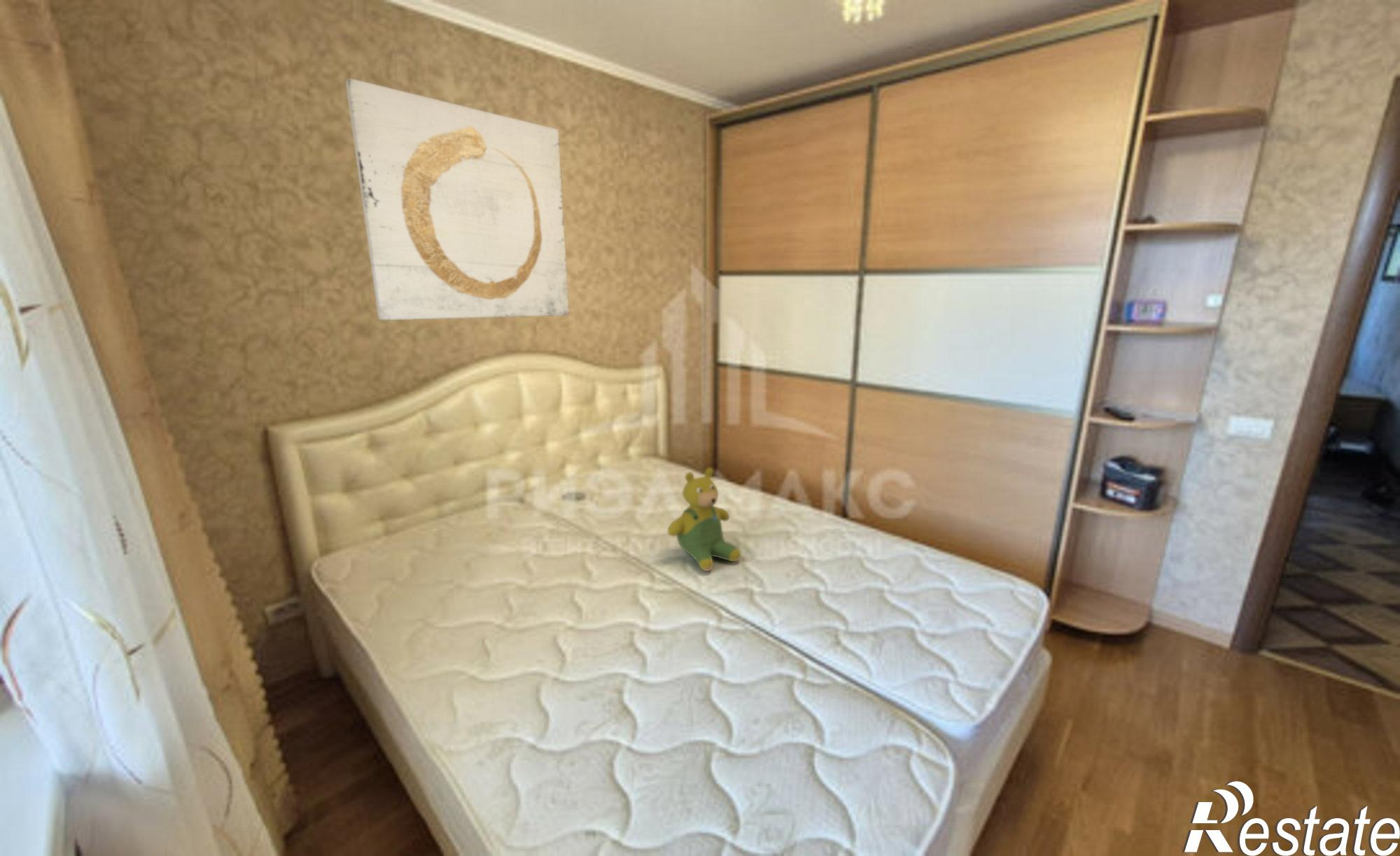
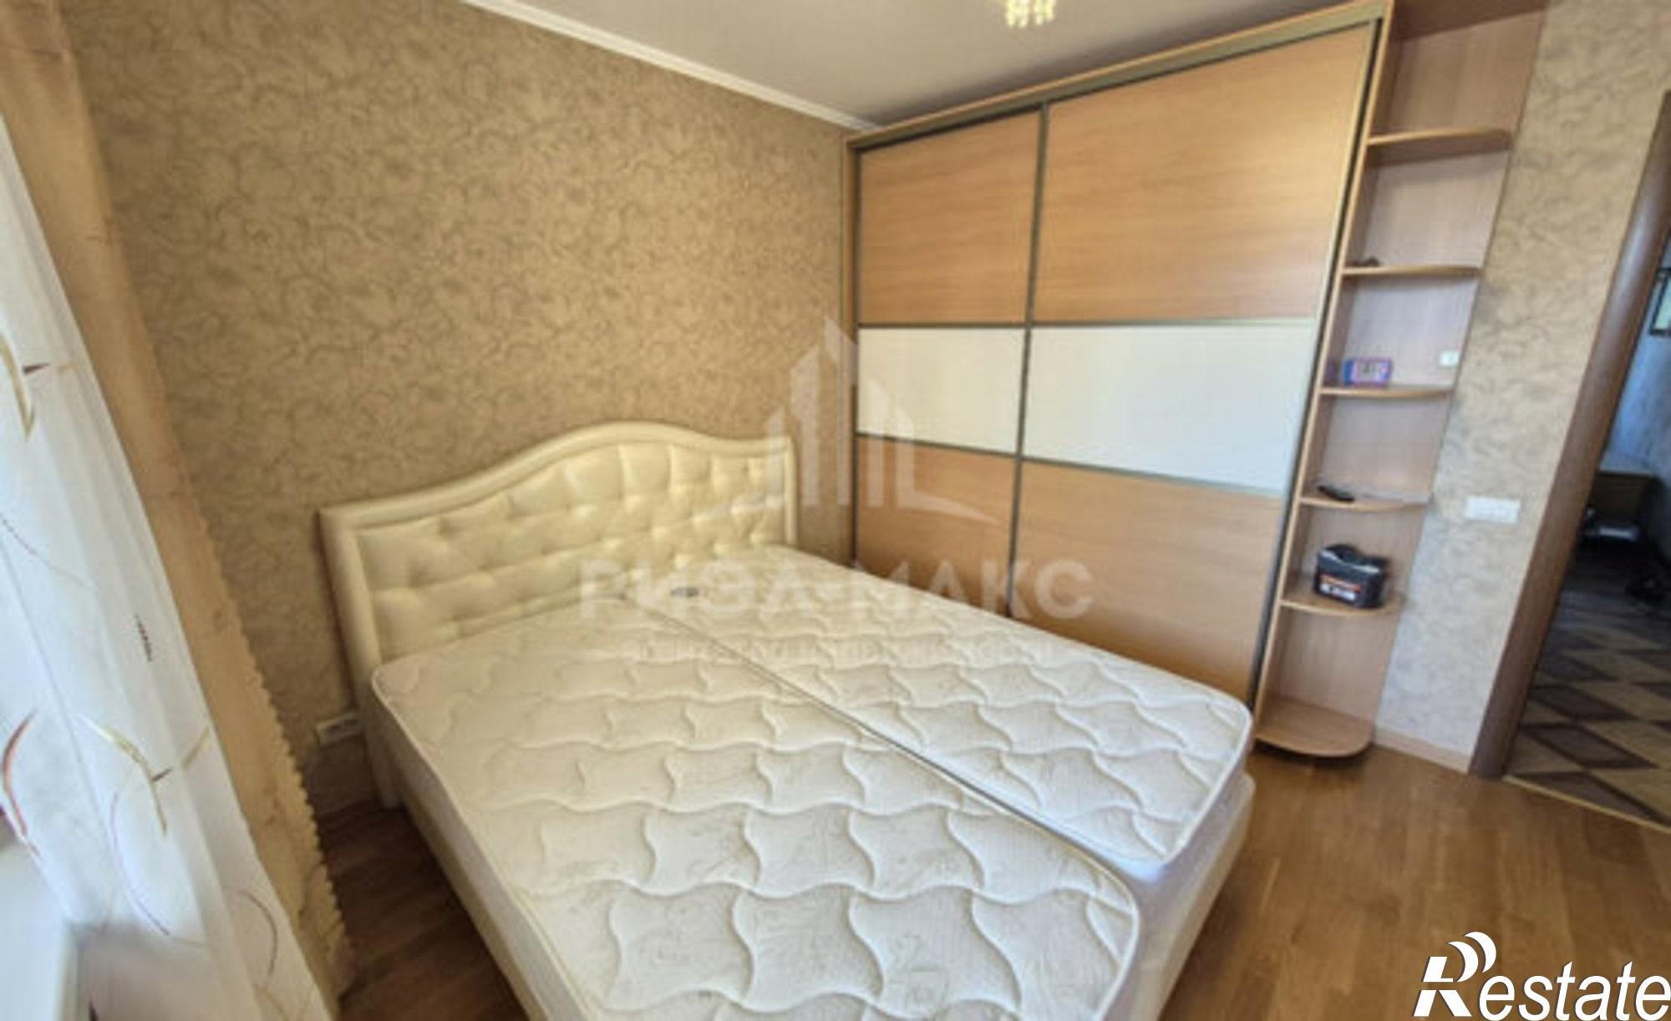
- teddy bear [667,467,742,572]
- wall art [345,78,570,321]
